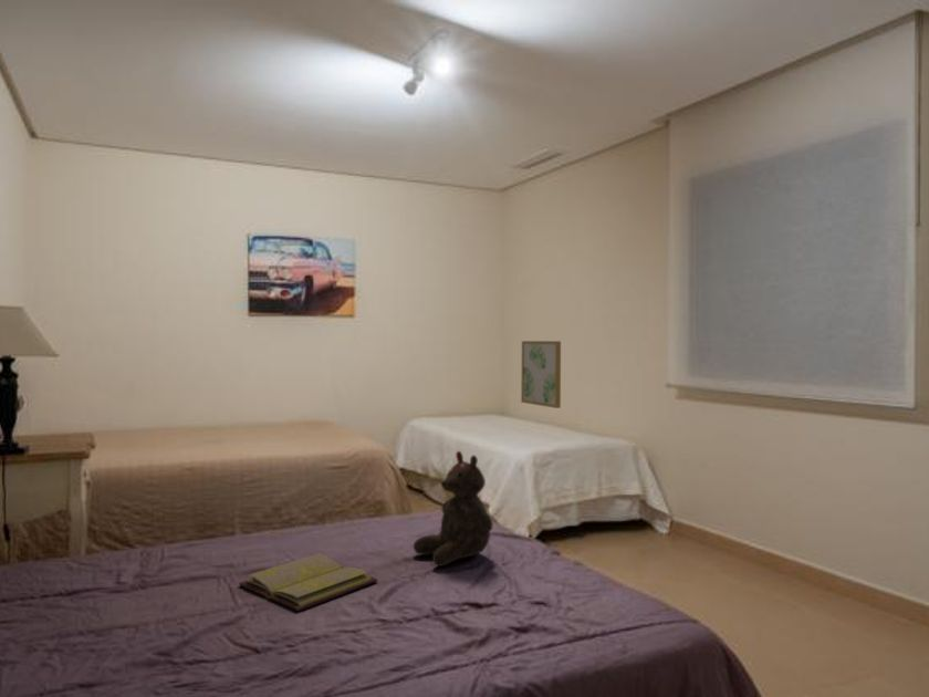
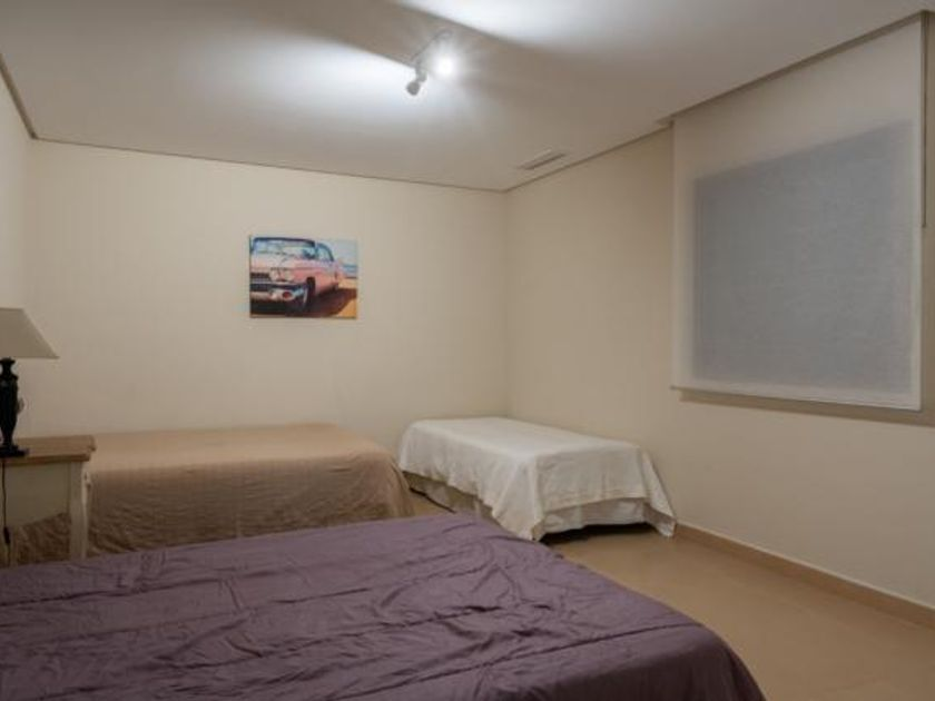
- diary [238,552,378,613]
- wall art [520,340,562,409]
- teddy bear [413,450,493,568]
